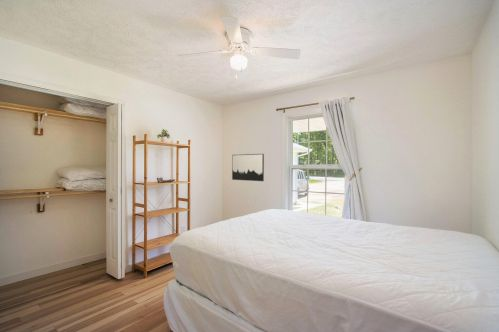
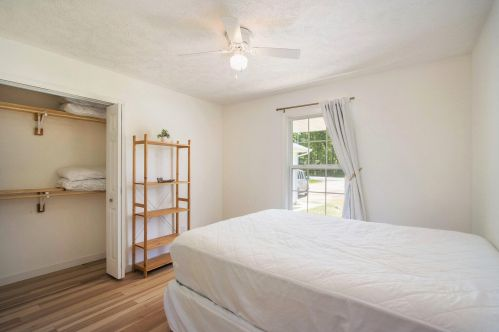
- wall art [231,153,265,182]
